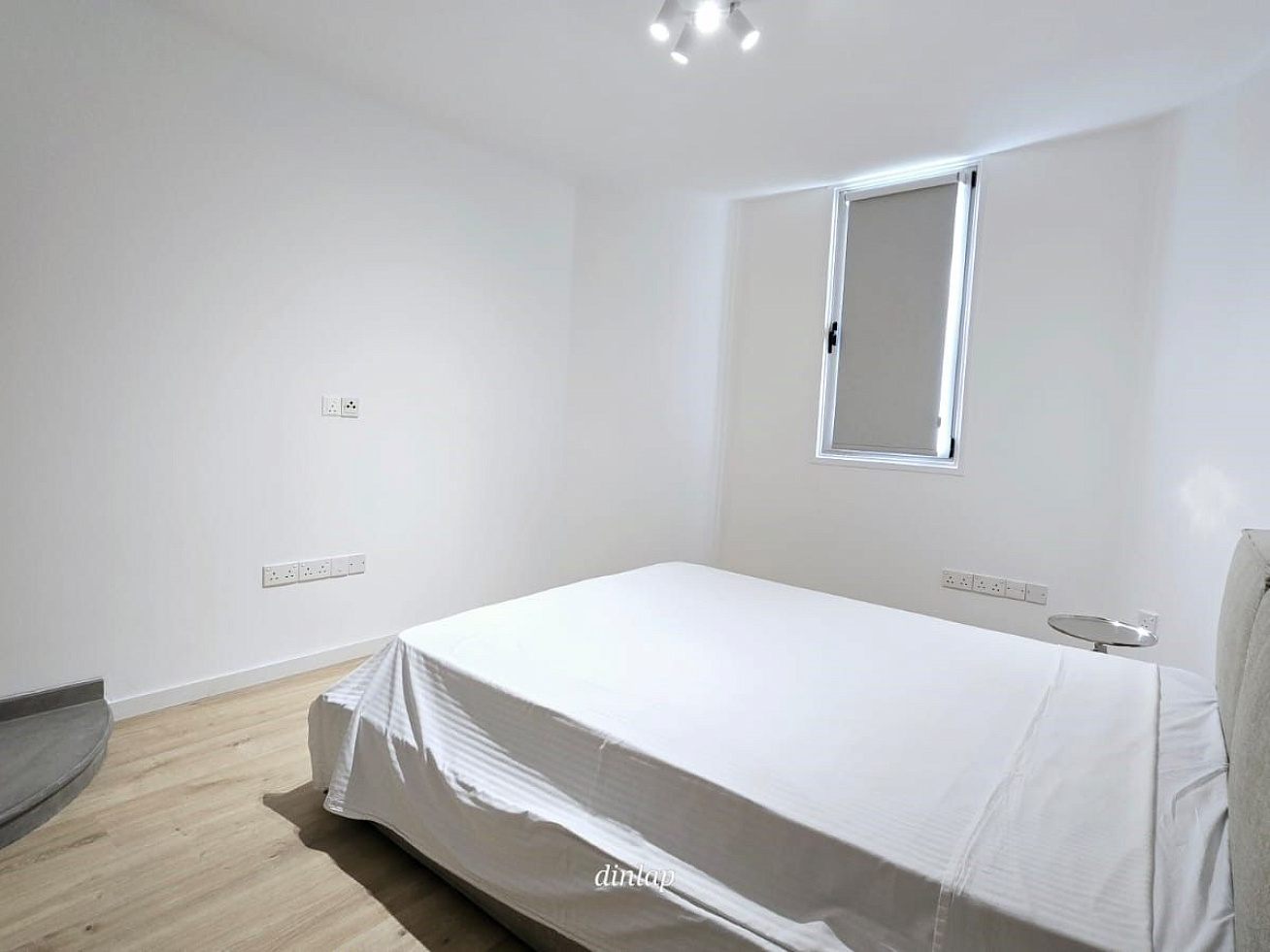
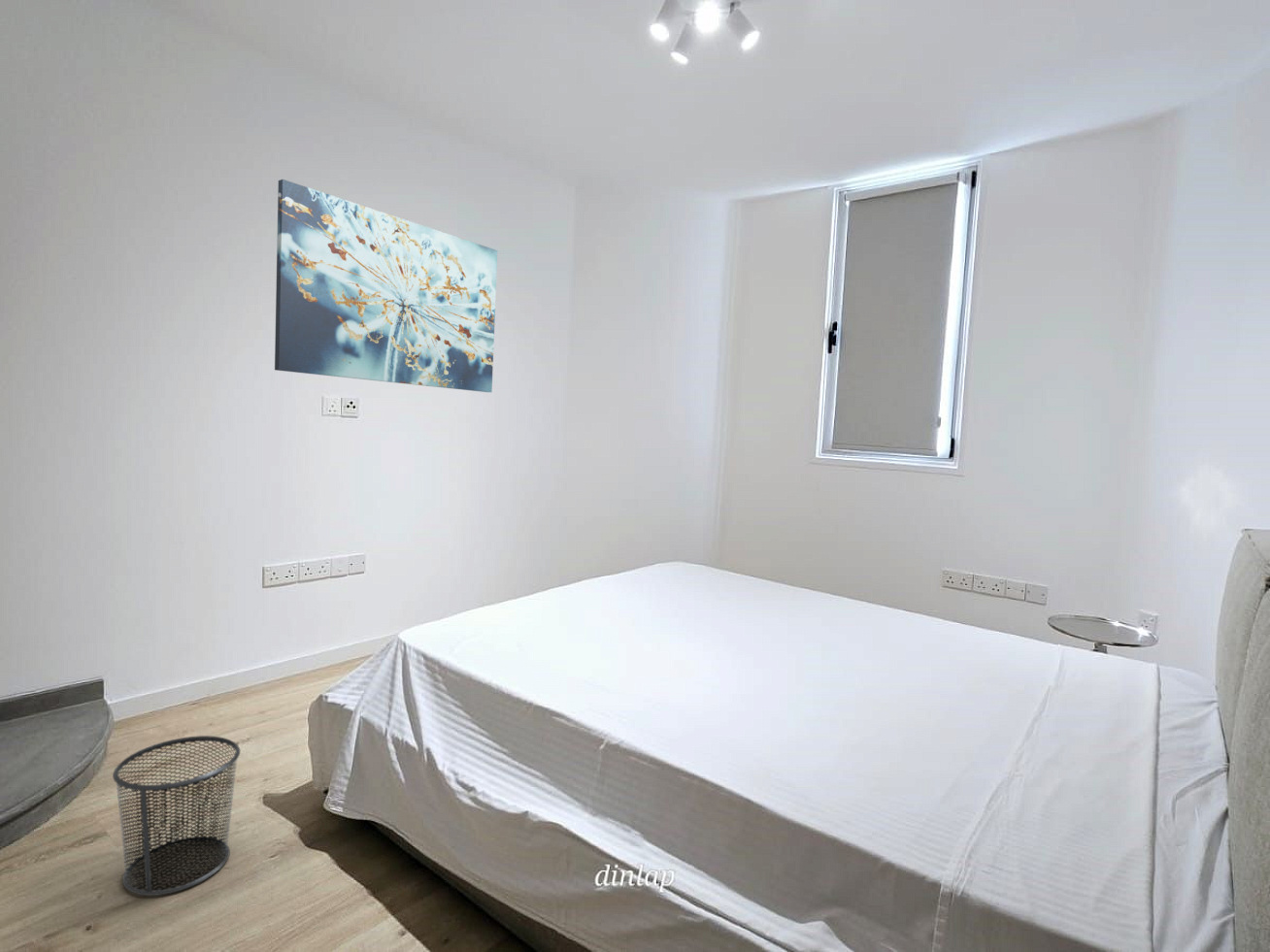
+ wall art [274,179,498,393]
+ waste bin [112,735,241,897]
